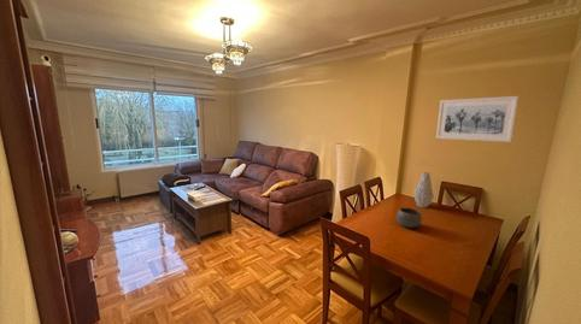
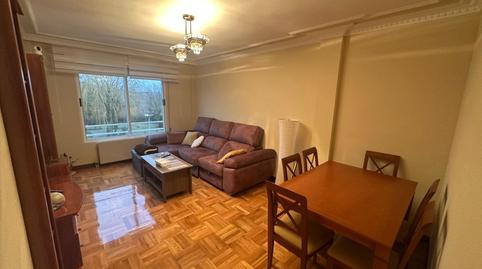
- bowl [395,207,423,229]
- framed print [435,95,520,143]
- vase [412,171,435,208]
